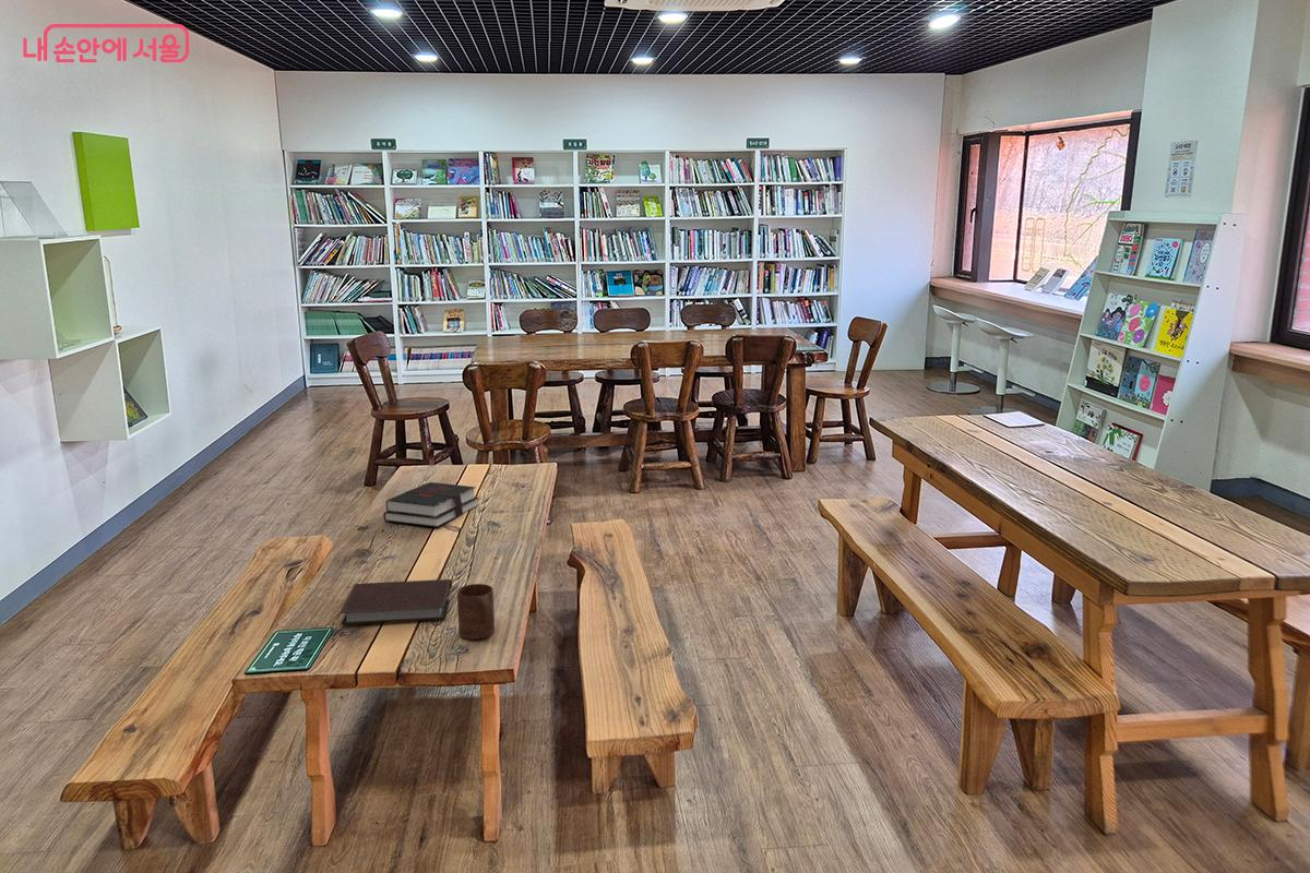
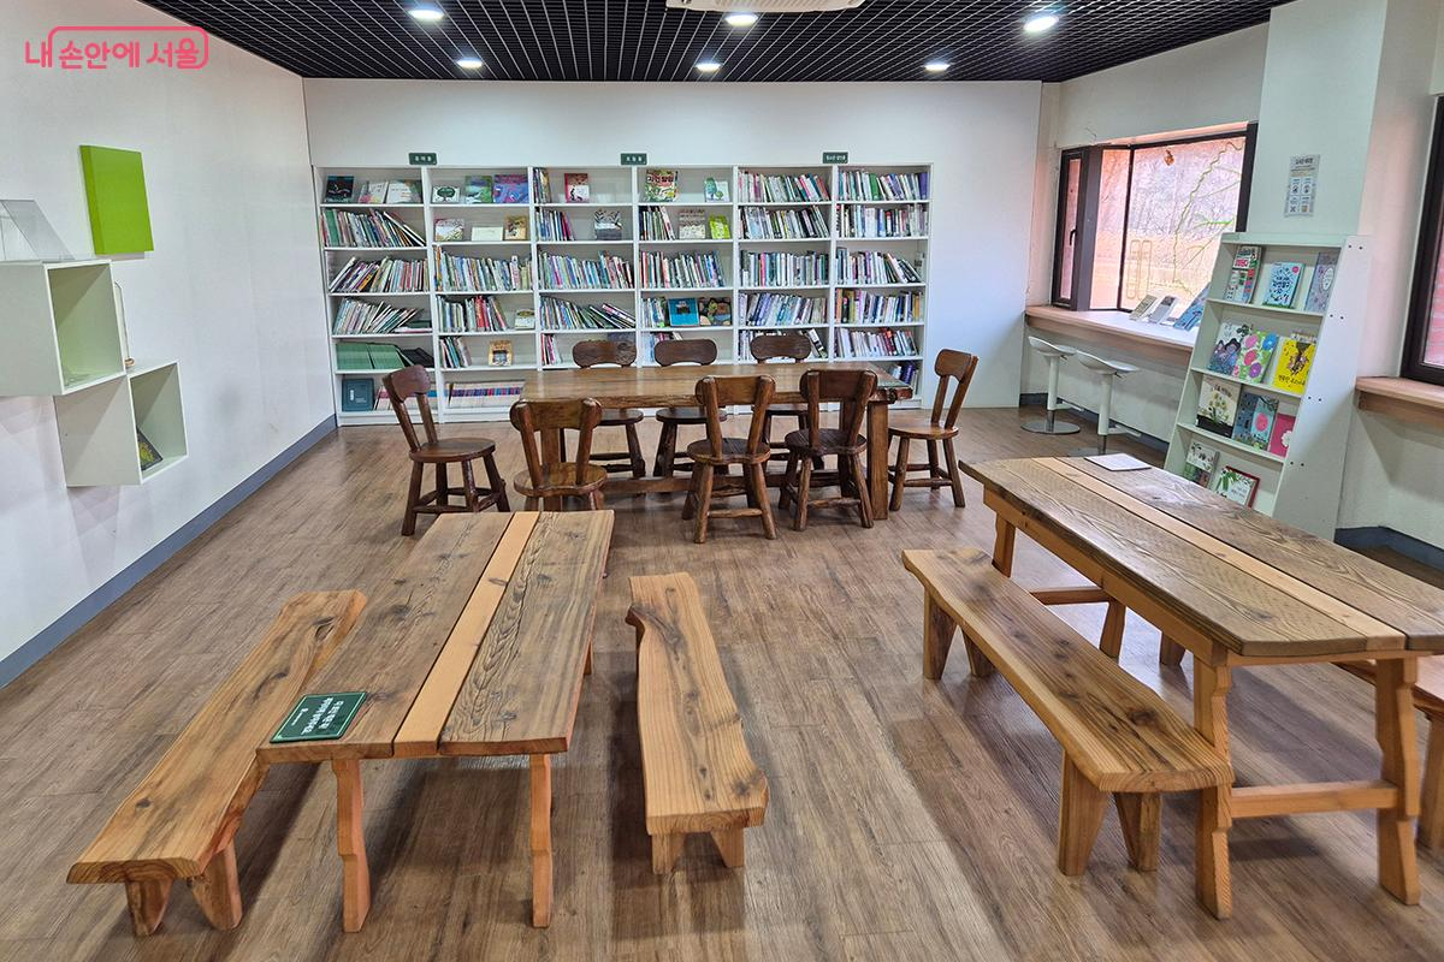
- notebook [340,578,453,625]
- cup [456,583,496,641]
- hardback book [382,481,480,528]
